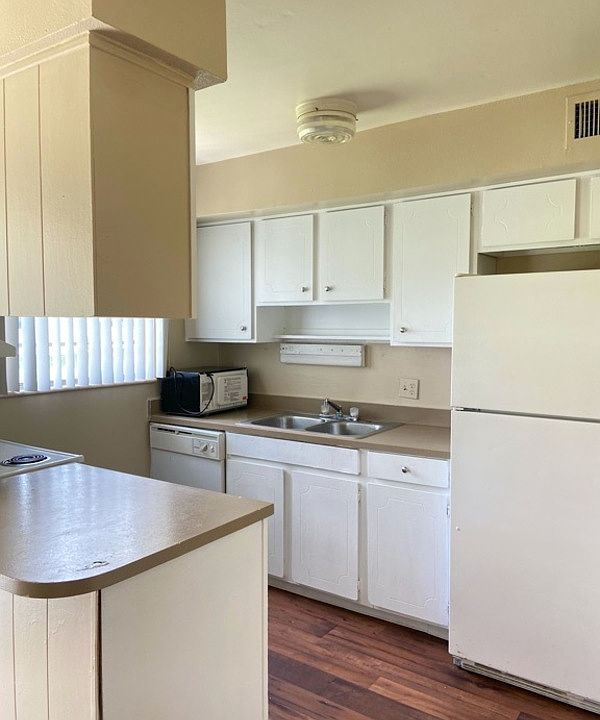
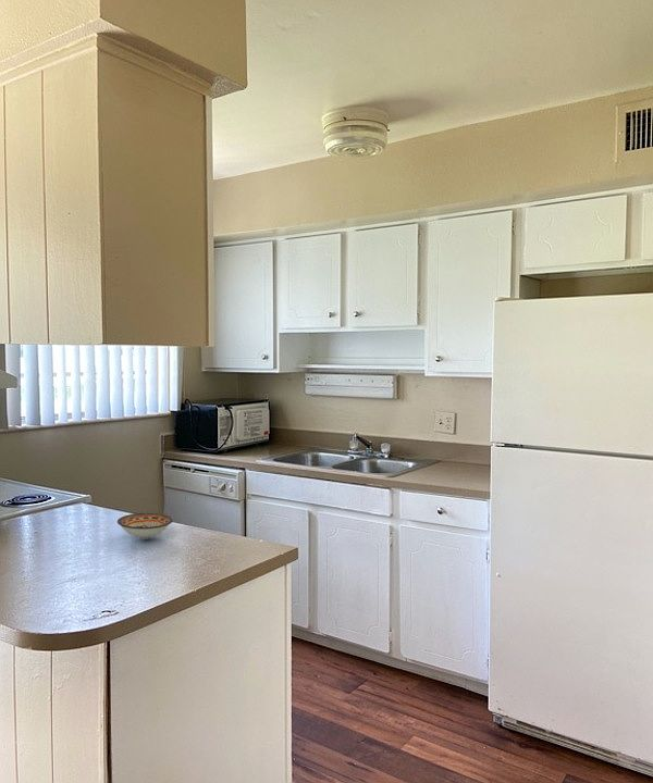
+ bowl [116,512,174,539]
